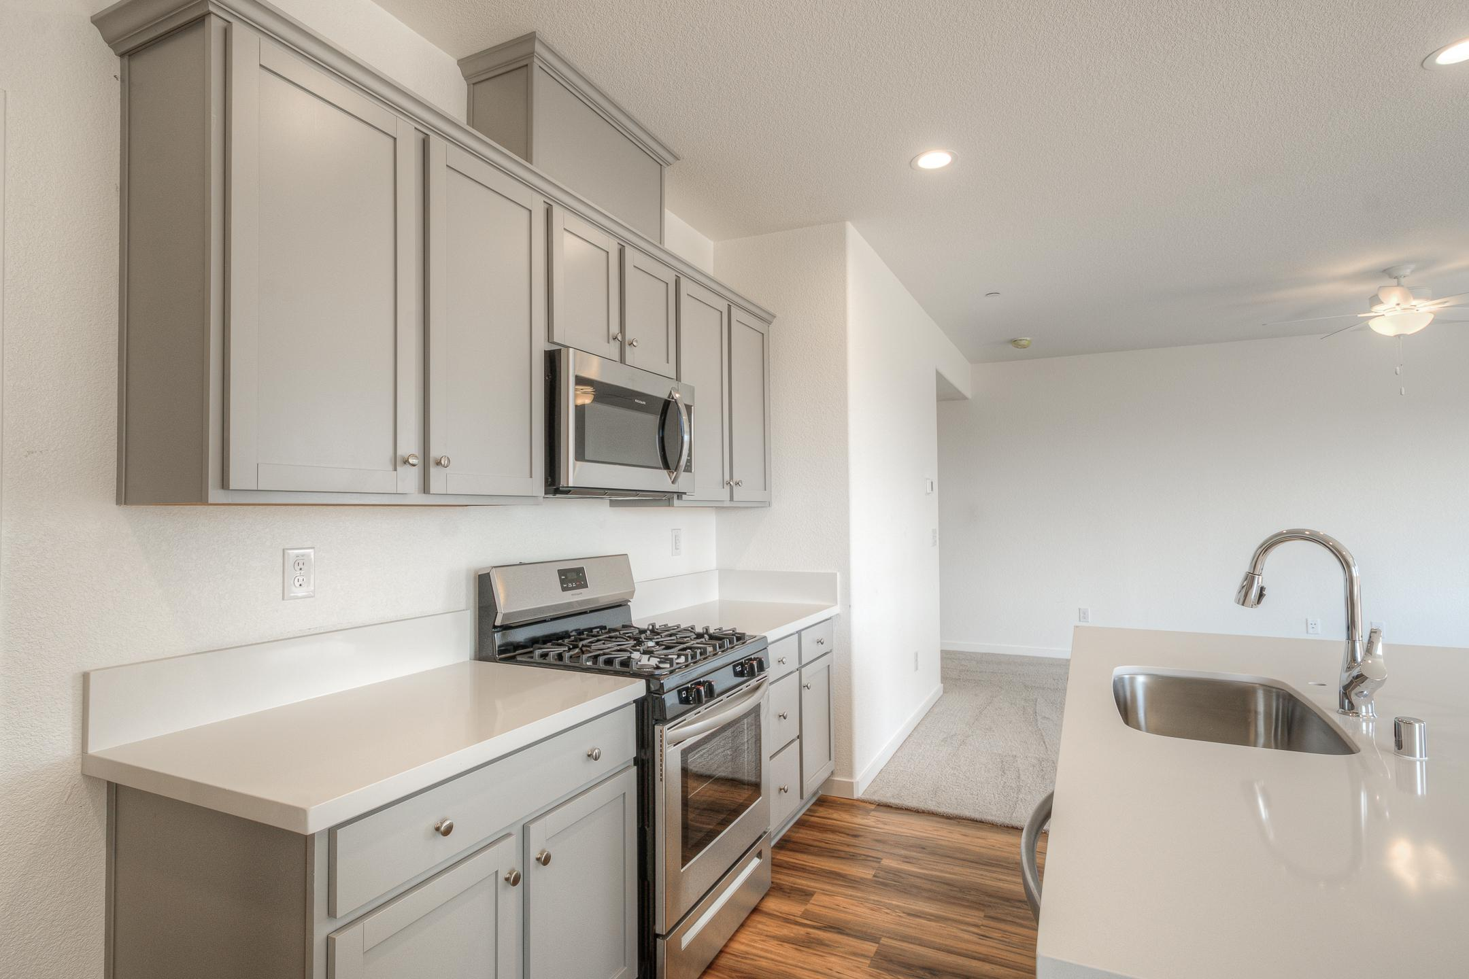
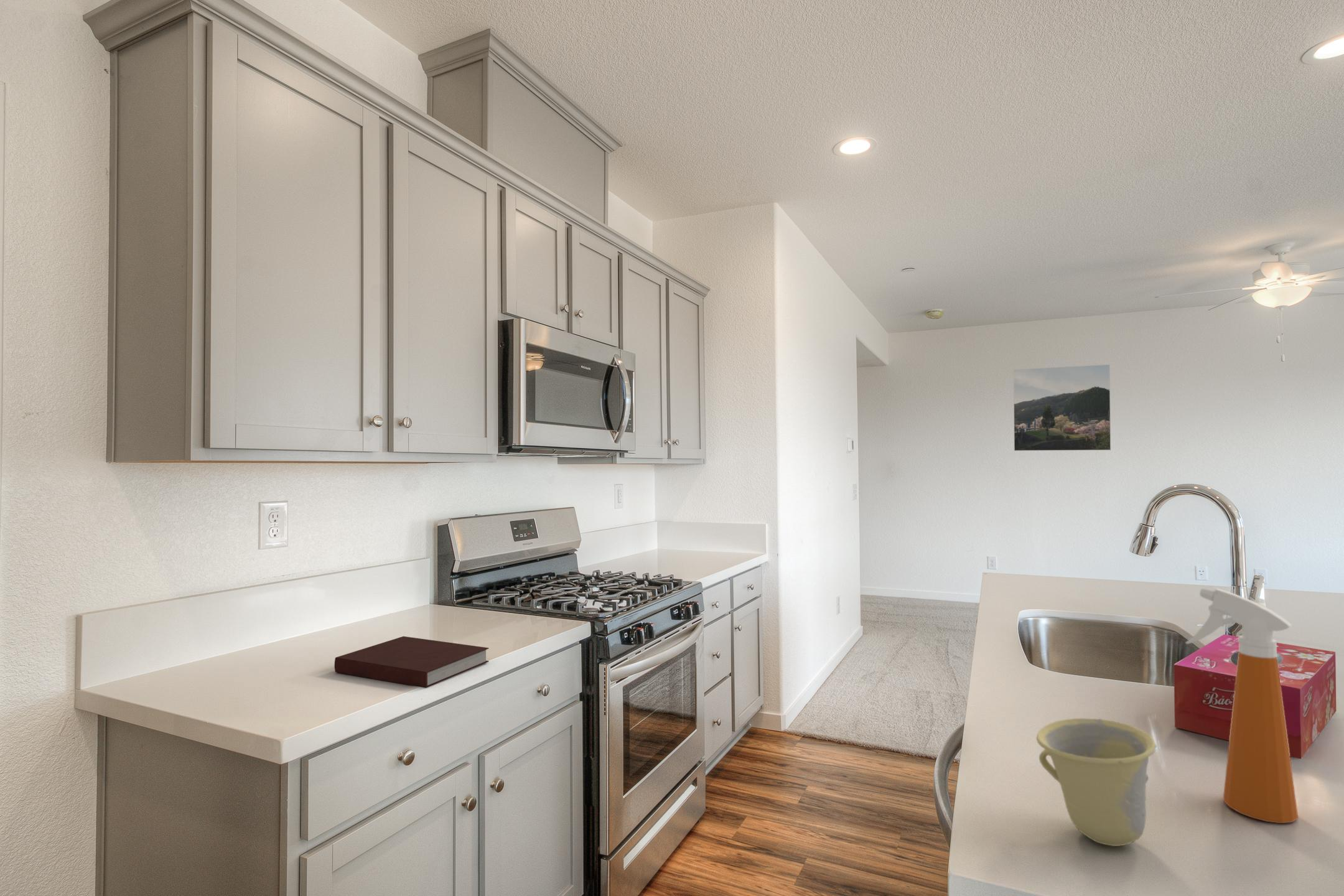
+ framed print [1013,364,1111,452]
+ spray bottle [1185,587,1299,824]
+ tissue box [1174,634,1337,759]
+ notebook [334,636,489,688]
+ cup [1036,717,1157,847]
